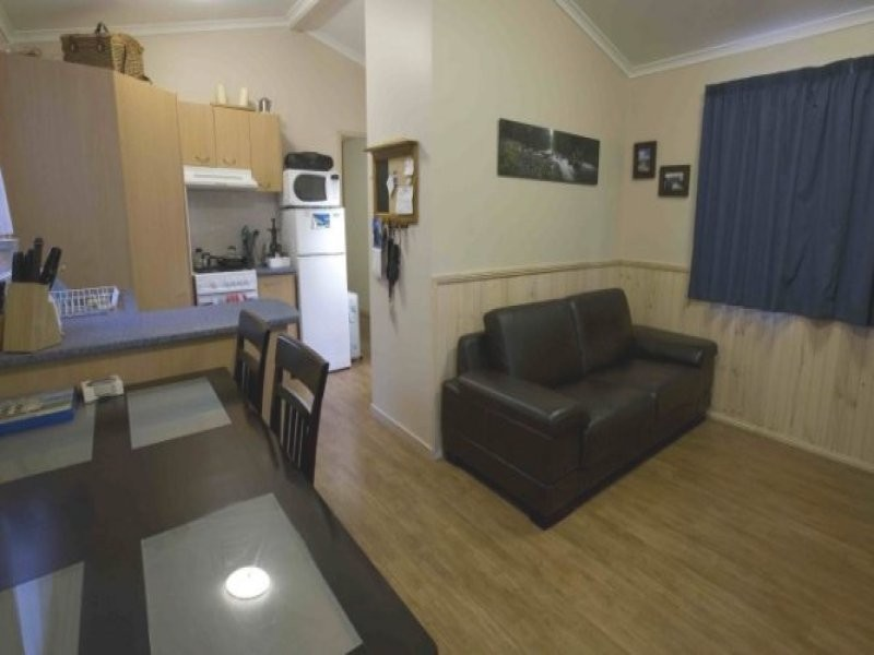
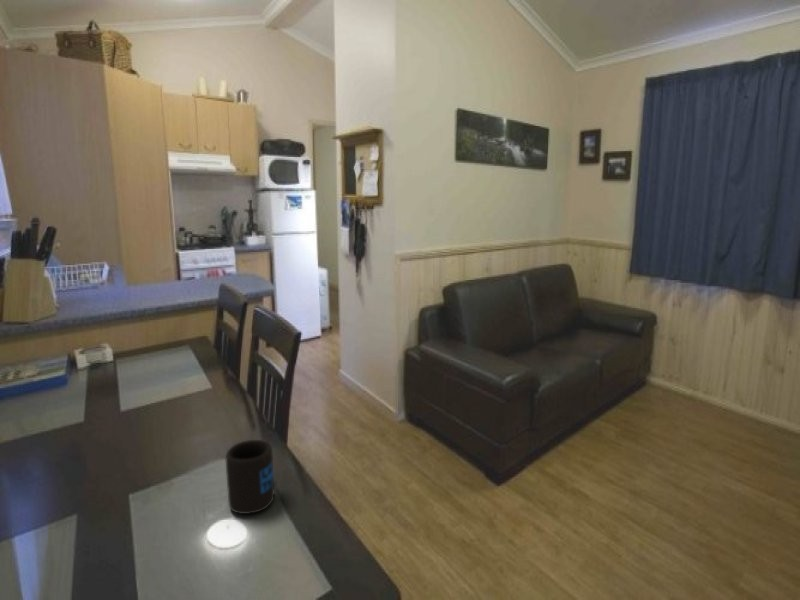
+ mug [225,439,275,515]
